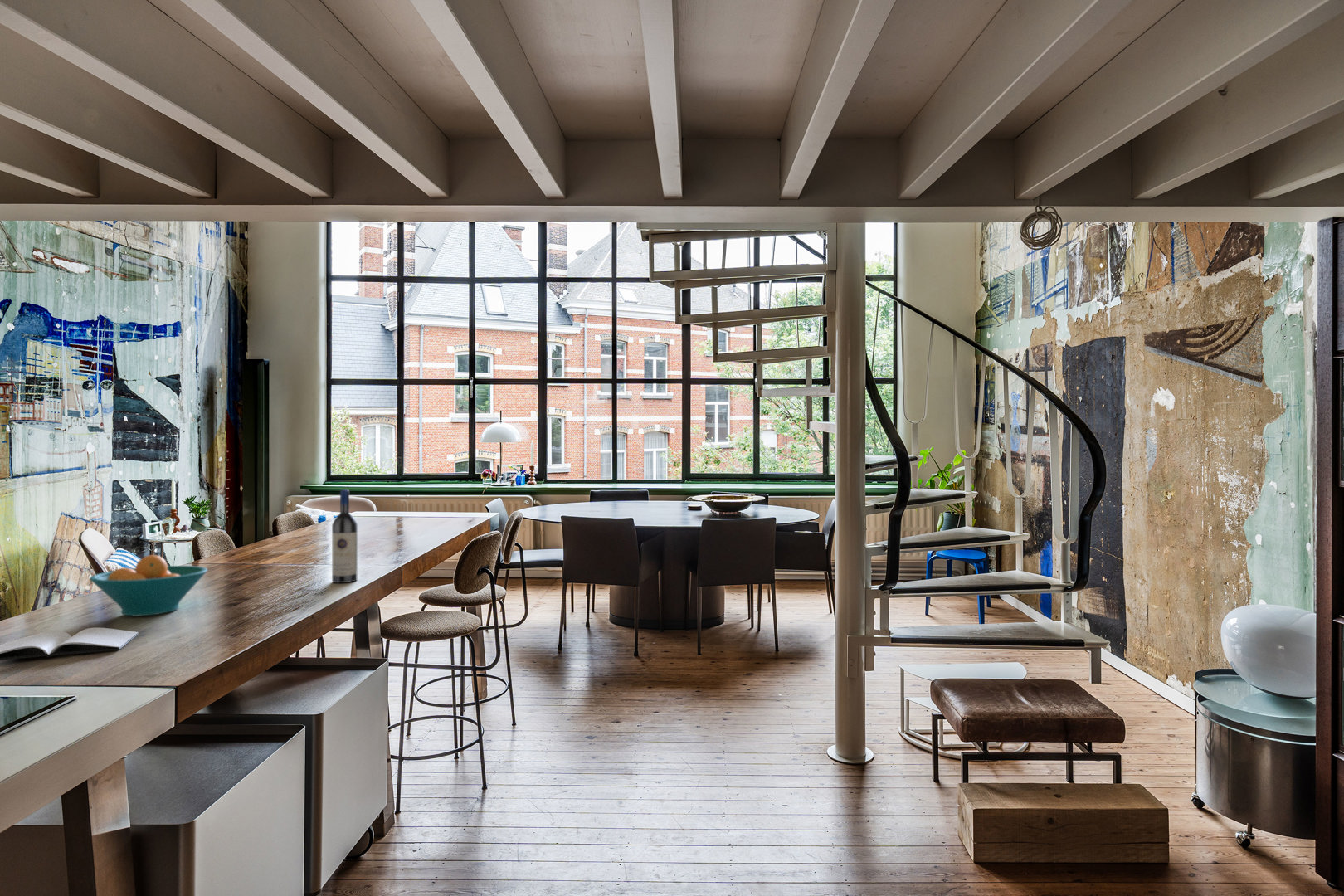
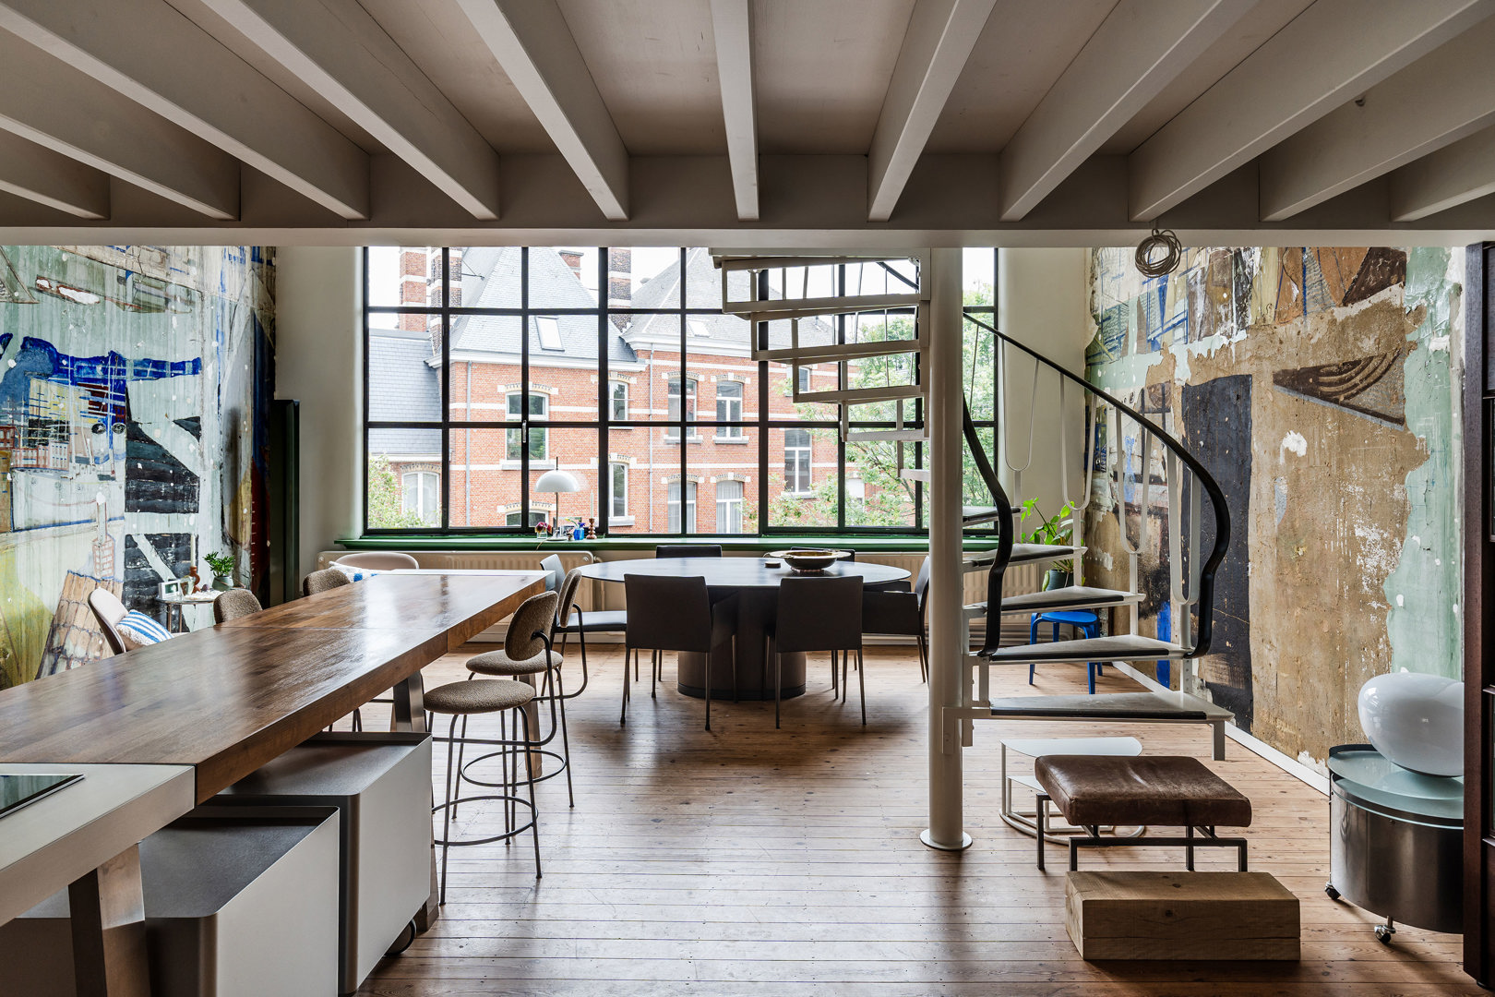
- fruit bowl [89,554,208,616]
- wine bottle [331,489,358,583]
- book [0,627,139,661]
